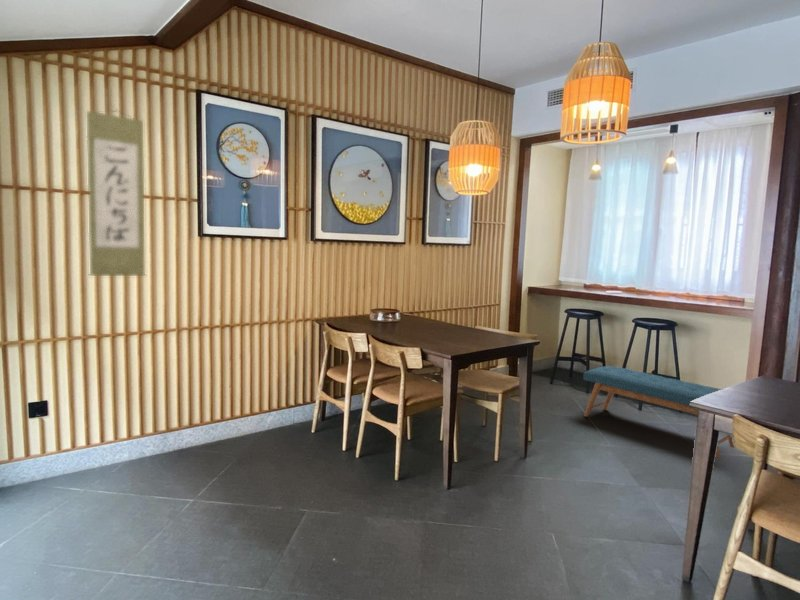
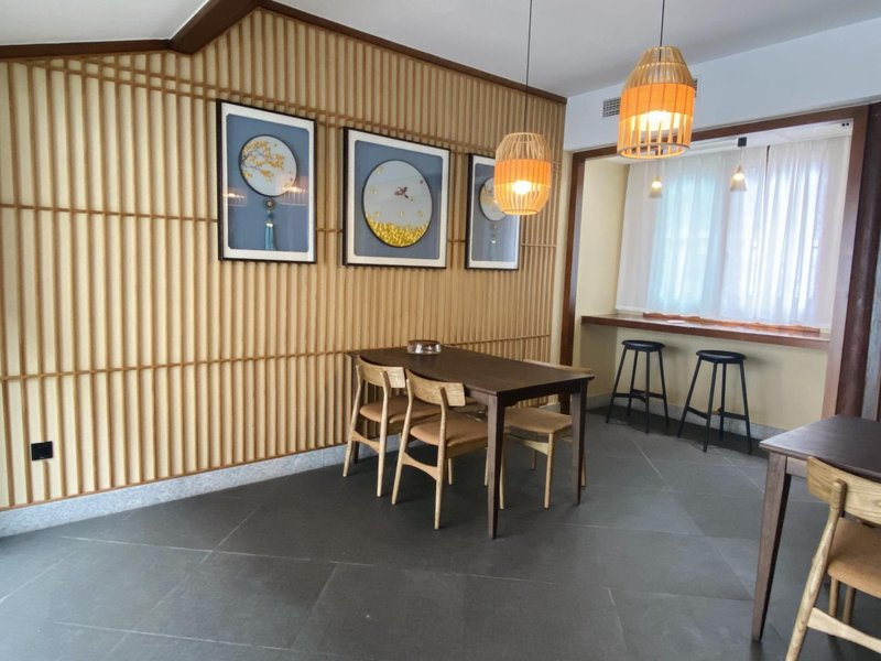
- bench [582,365,736,458]
- wall scroll [86,108,147,277]
